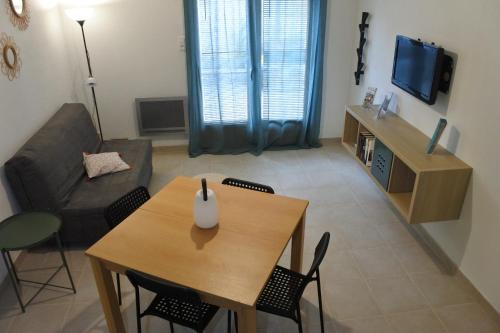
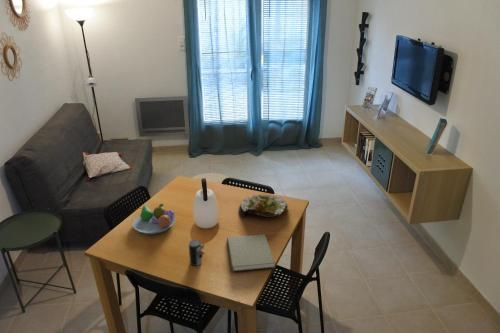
+ book [226,233,275,272]
+ fruit bowl [131,203,176,235]
+ salad plate [238,193,289,218]
+ cup [188,239,206,267]
